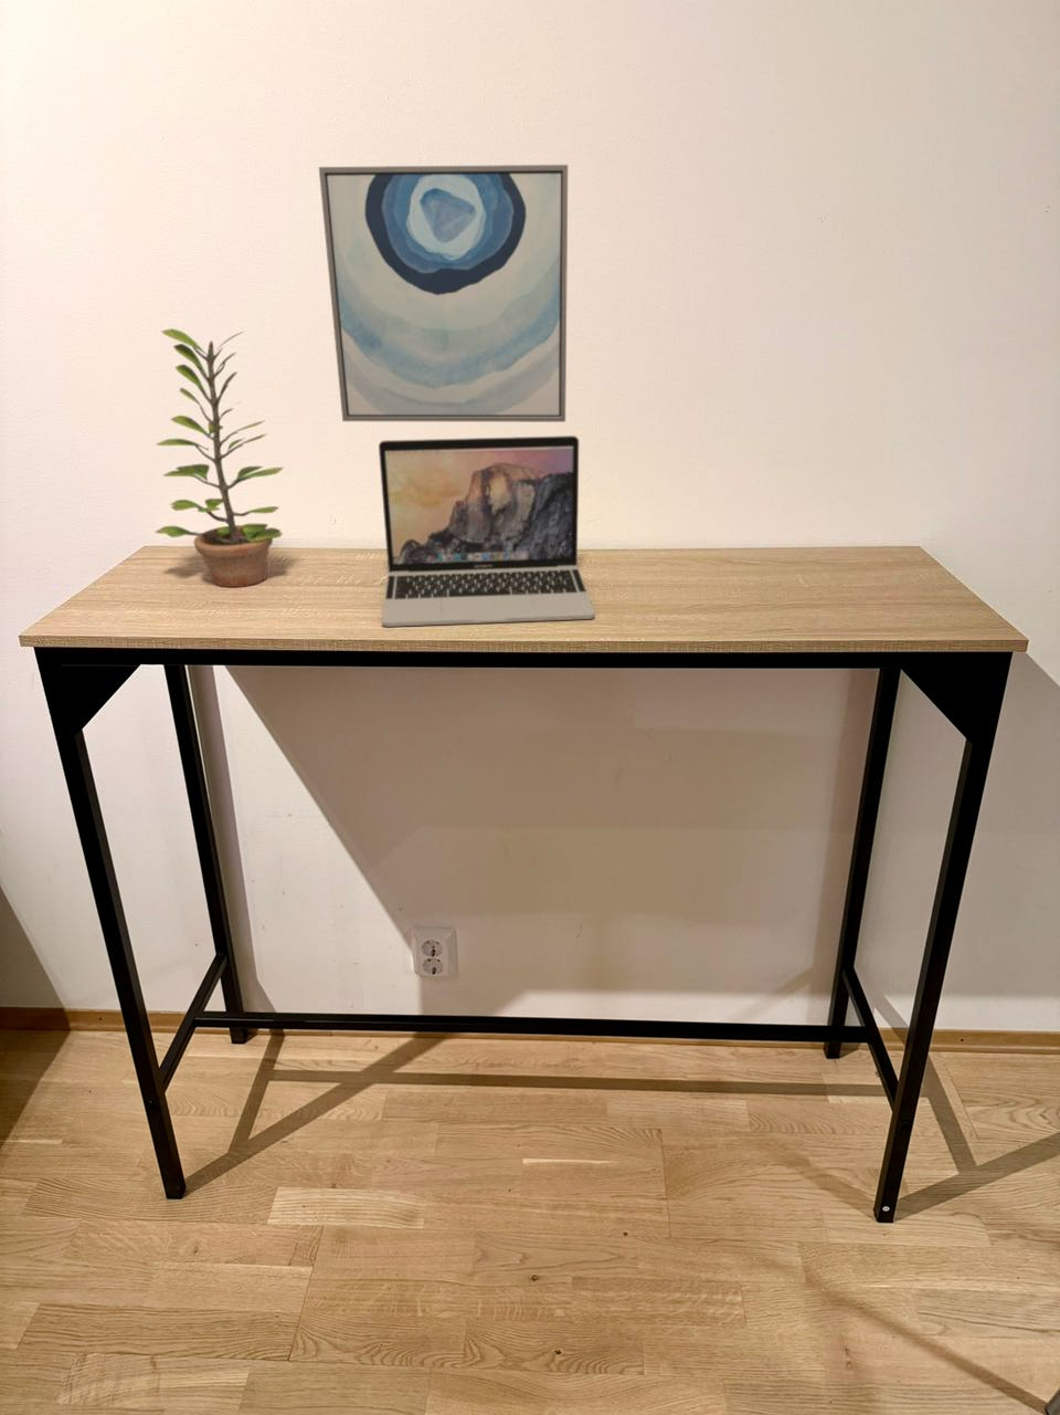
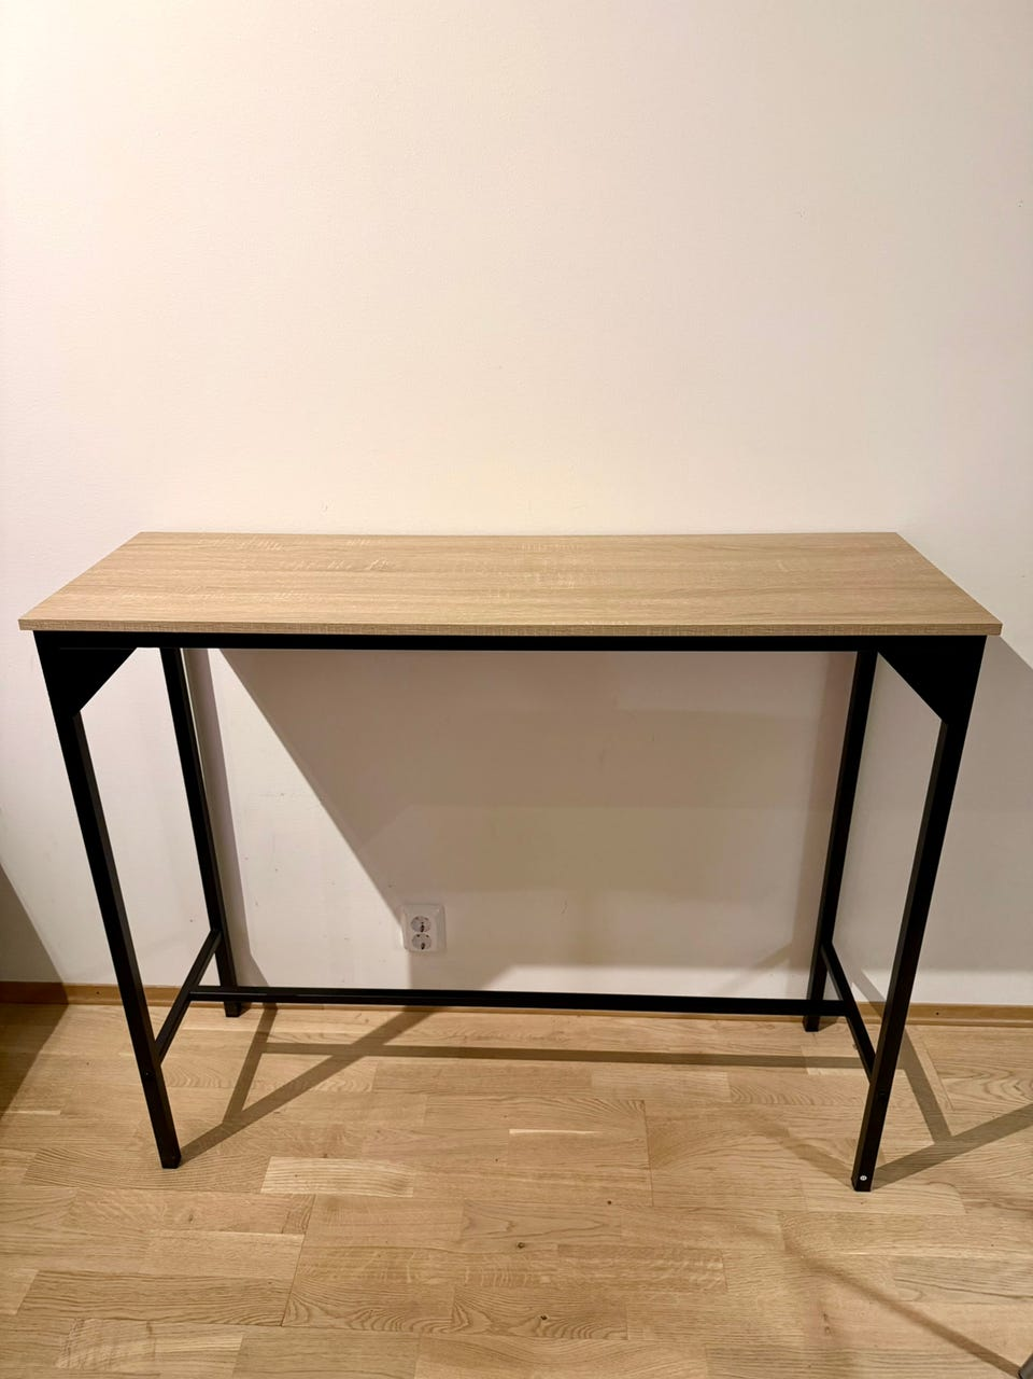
- laptop [377,435,596,628]
- wall art [318,164,569,423]
- plant [154,328,285,588]
